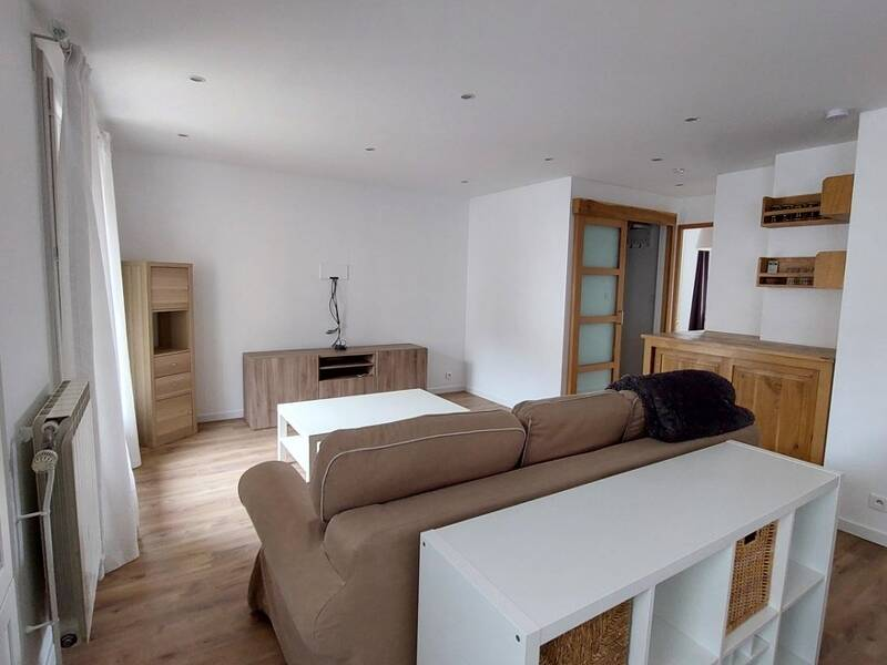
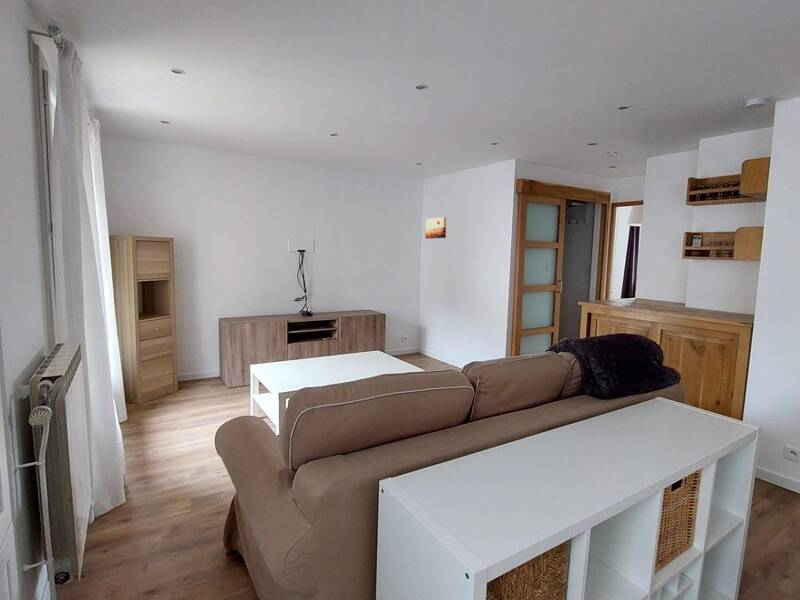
+ wall art [425,216,447,239]
